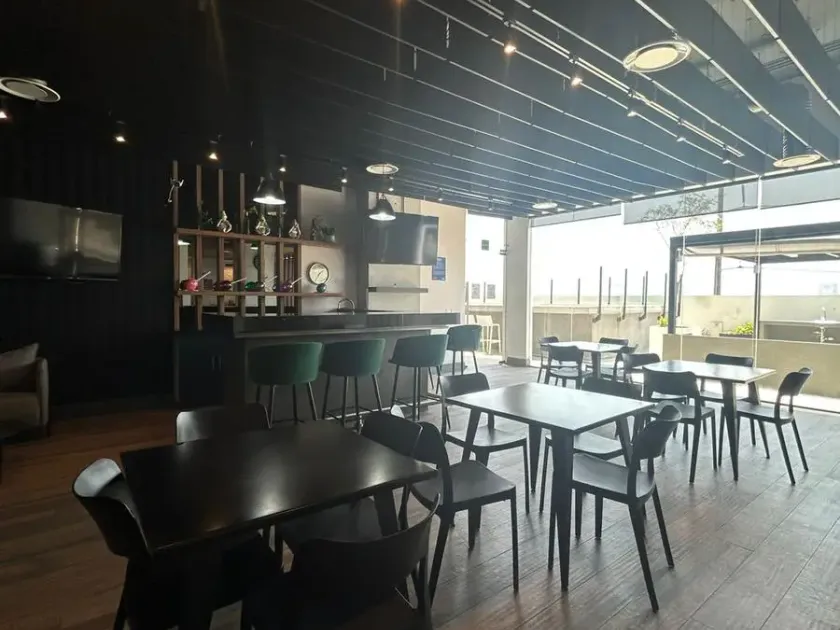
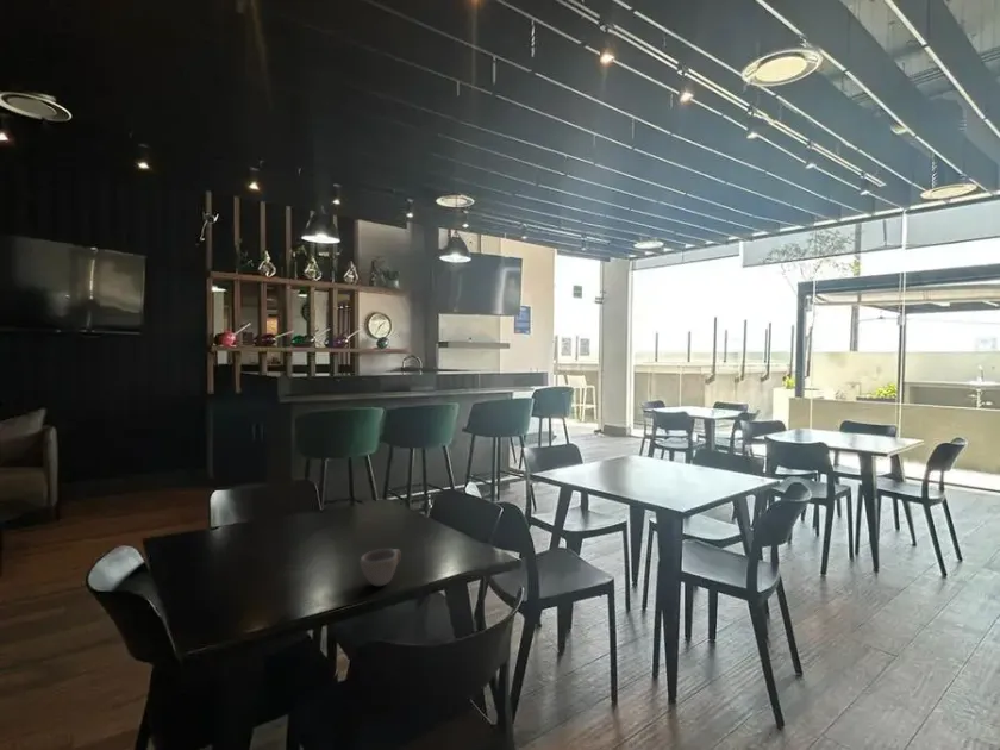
+ cup [358,548,402,587]
